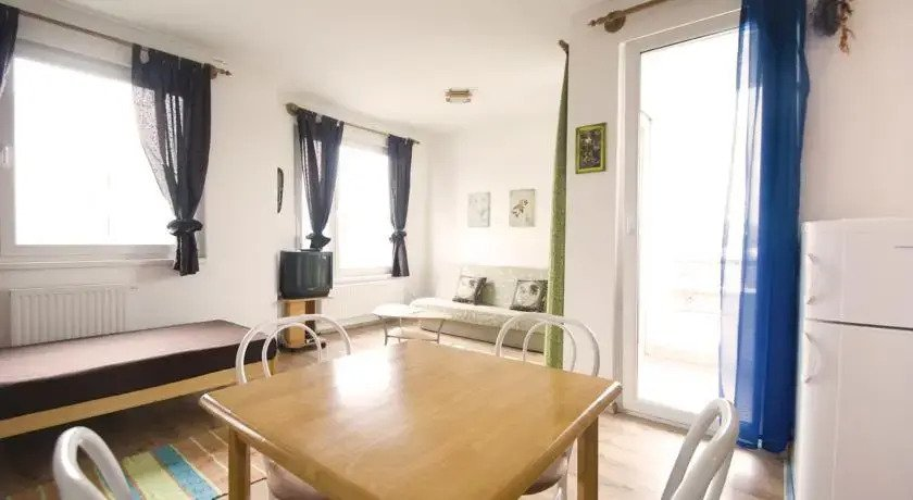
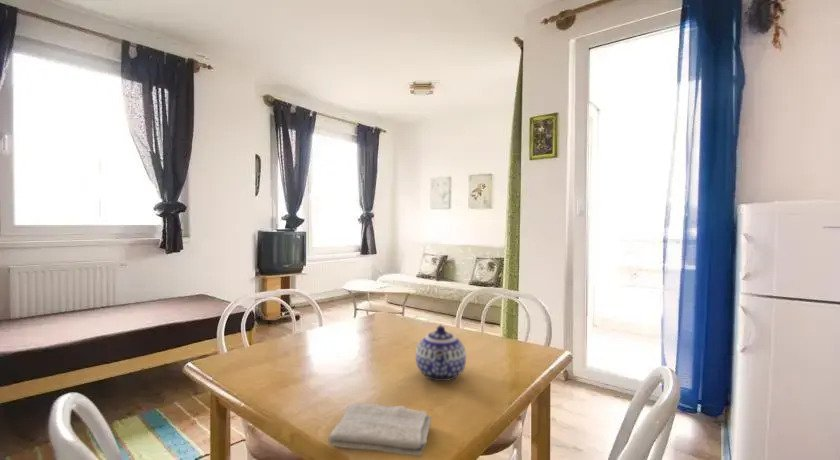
+ washcloth [327,402,432,458]
+ teapot [415,324,467,382]
